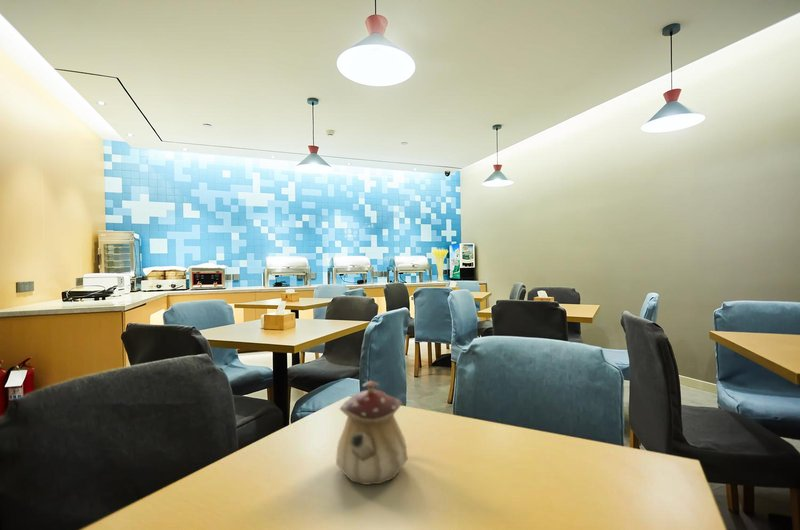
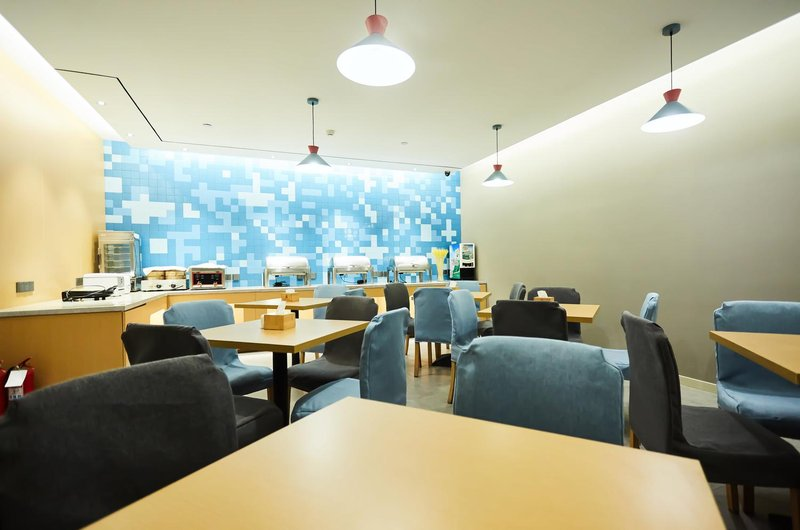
- teapot [335,379,409,486]
